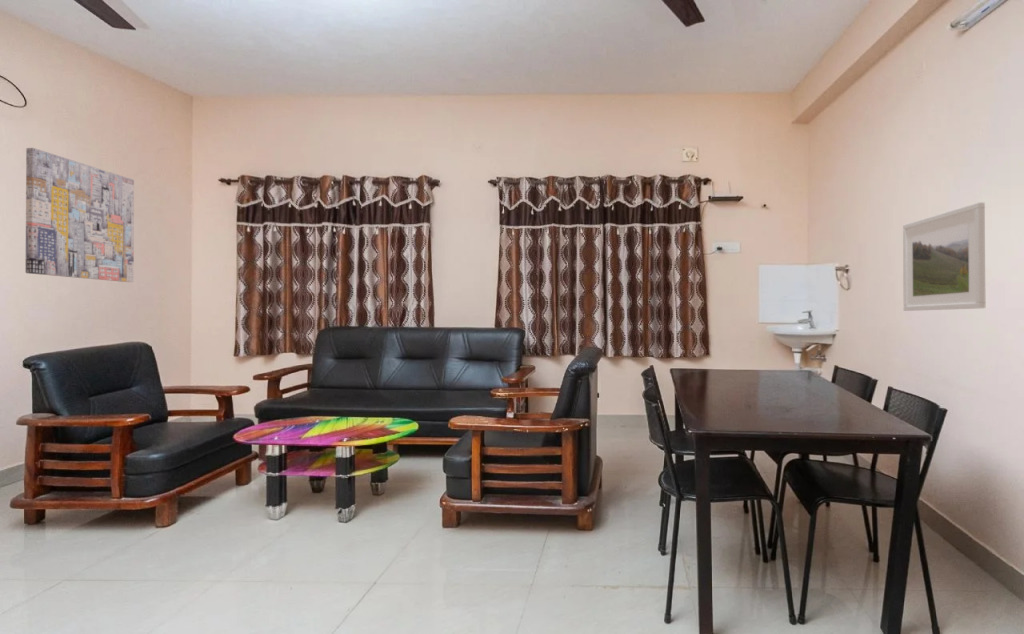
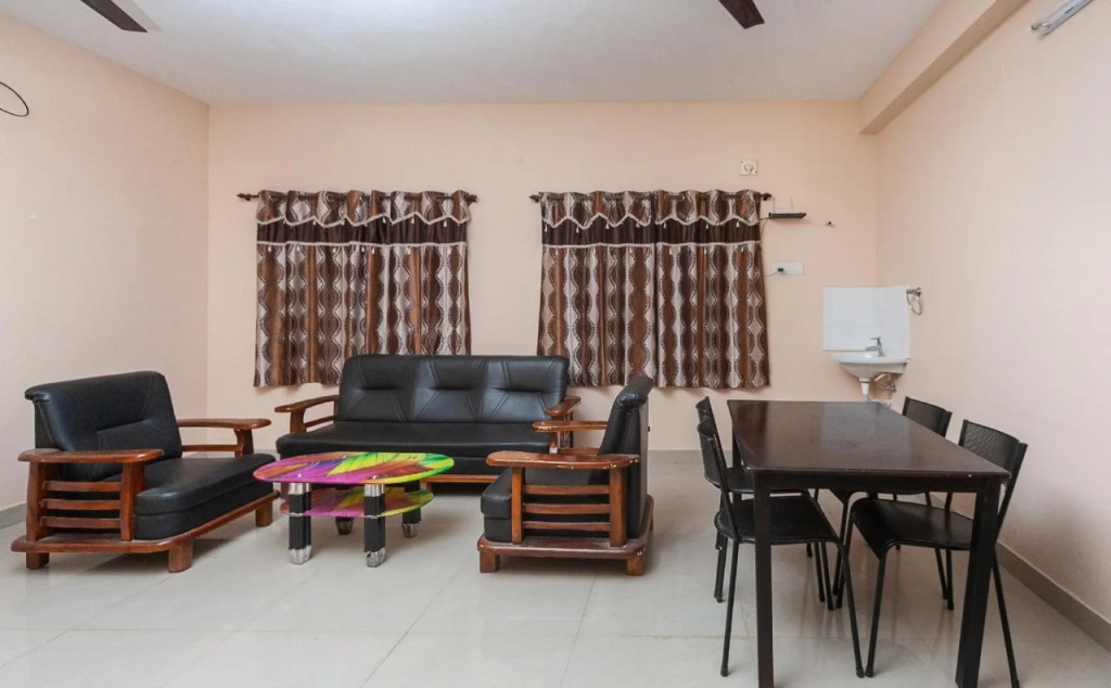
- wall art [25,147,135,283]
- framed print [902,201,986,312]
